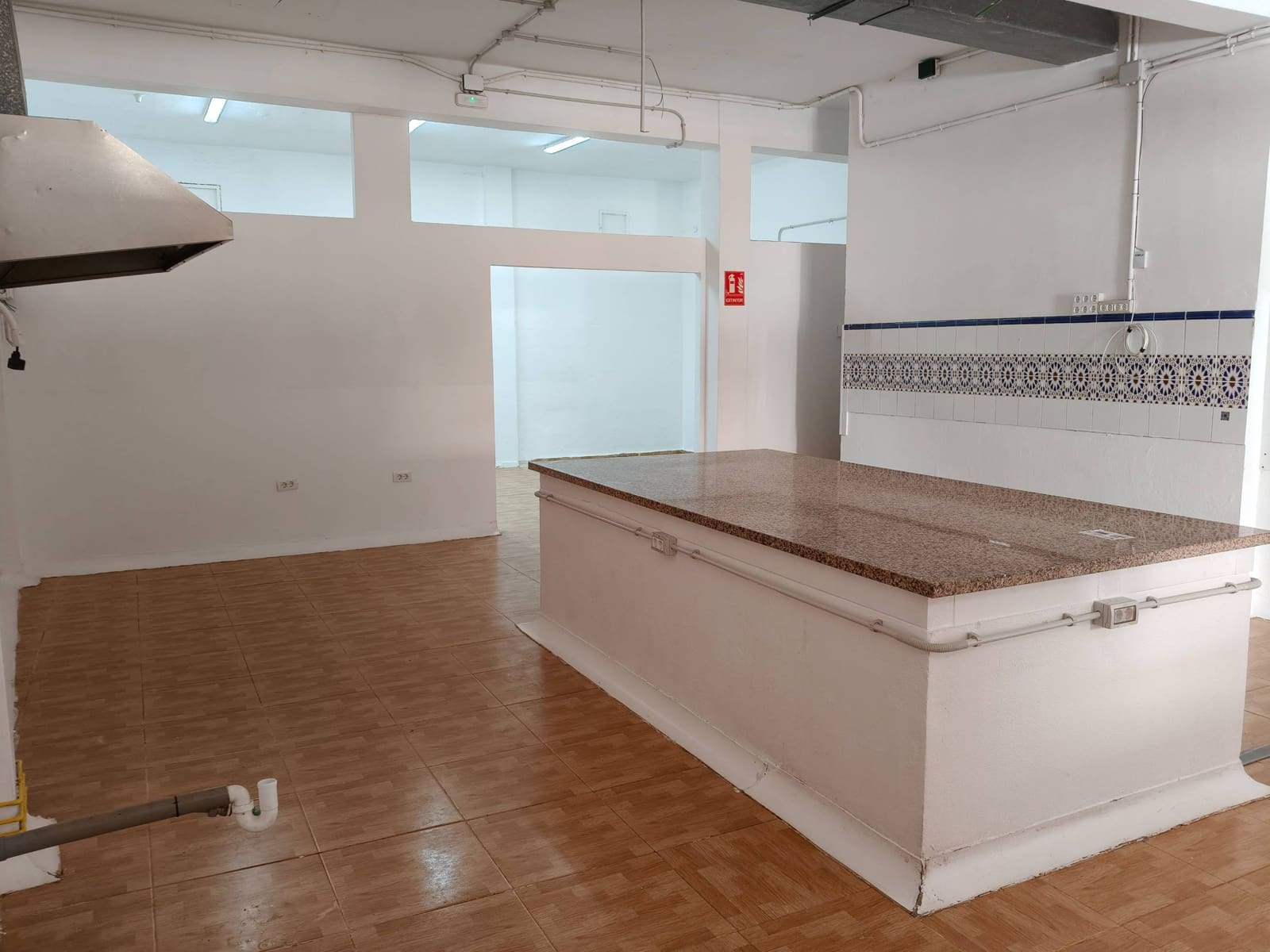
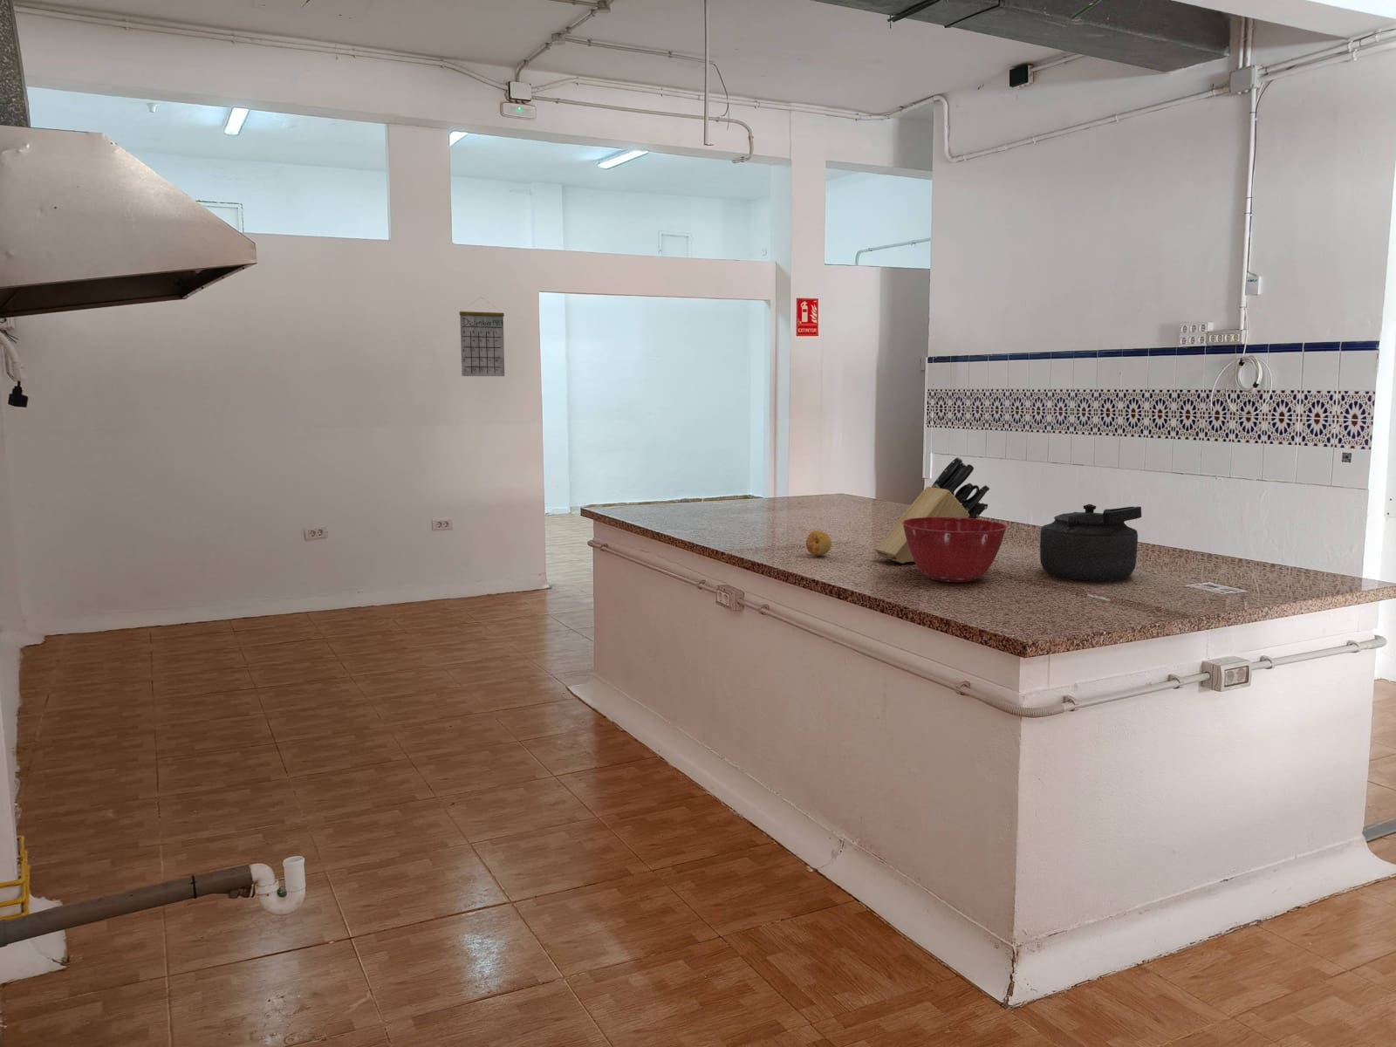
+ kettle [1039,504,1142,582]
+ calendar [459,297,506,377]
+ fruit [806,530,832,556]
+ knife block [874,456,990,564]
+ mixing bowl [902,517,1008,583]
